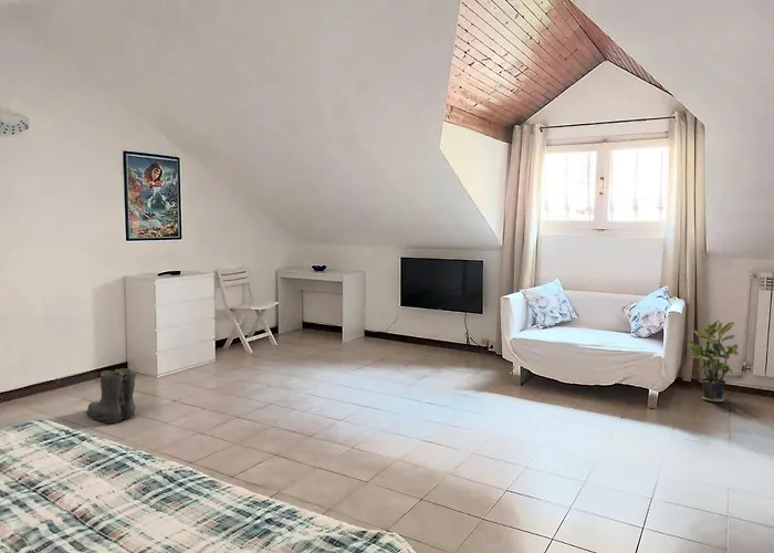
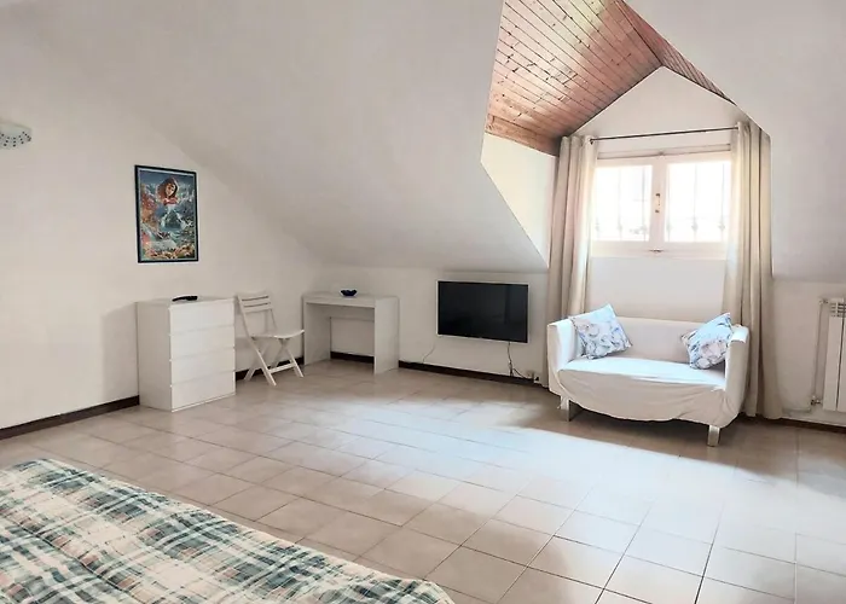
- potted plant [687,319,740,404]
- boots [83,367,137,424]
